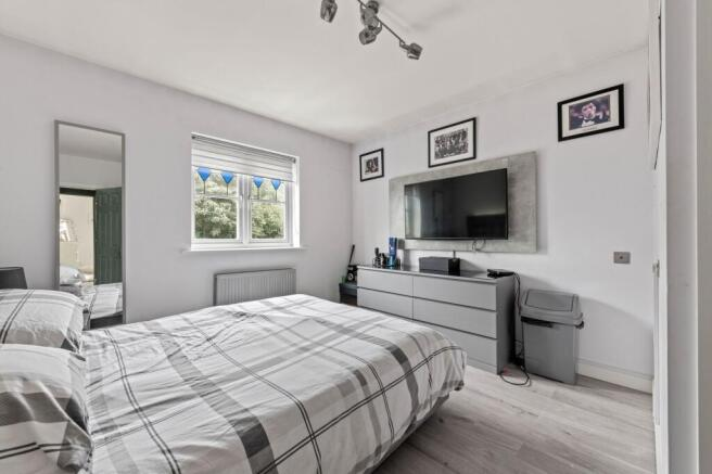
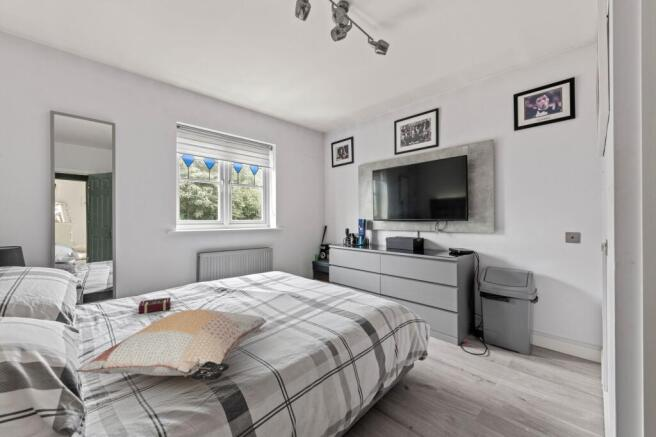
+ book [138,296,172,314]
+ decorative pillow [74,308,267,382]
